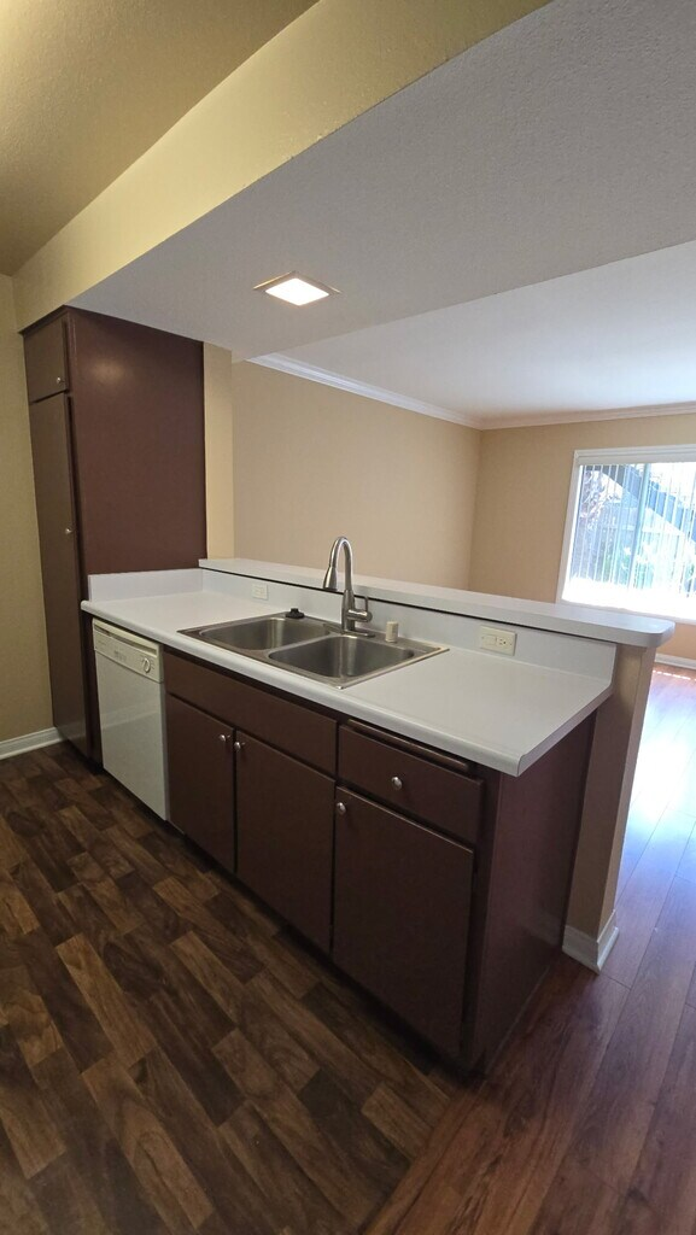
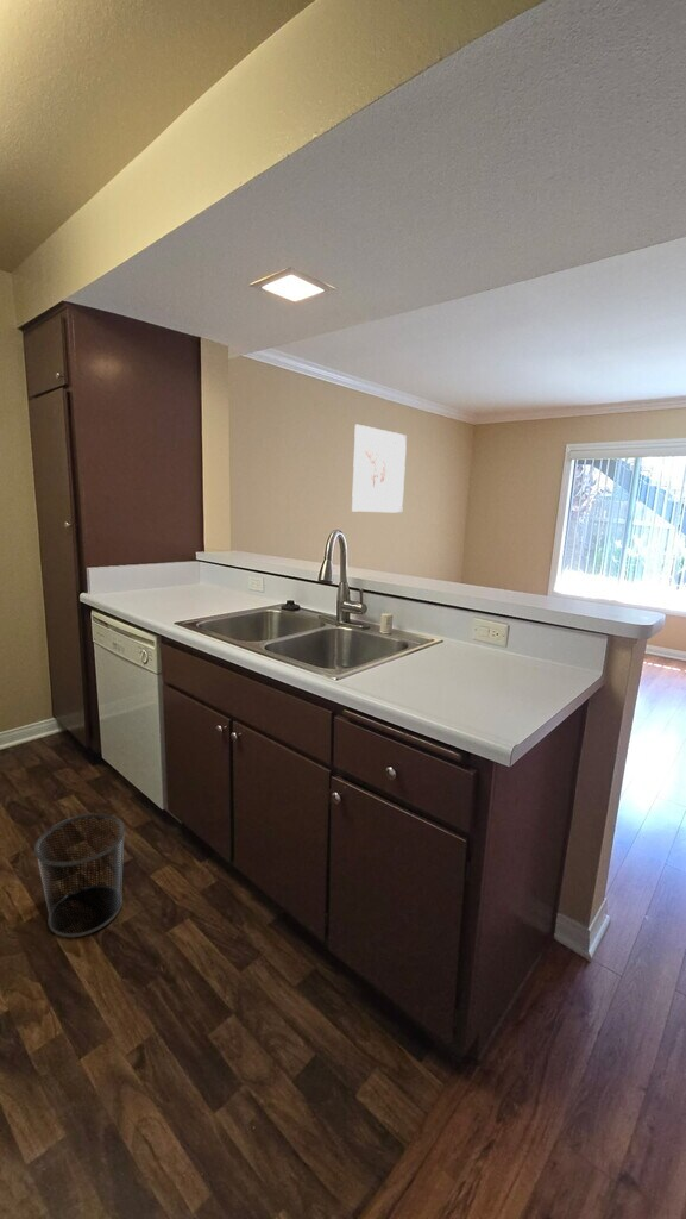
+ waste bin [33,813,126,938]
+ wall art [351,424,408,513]
